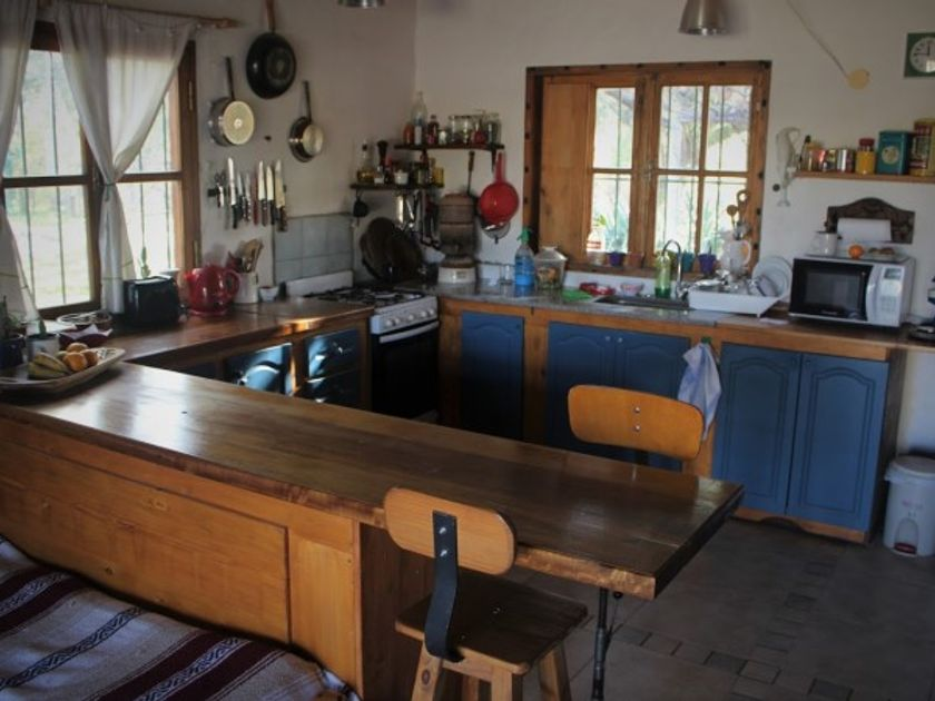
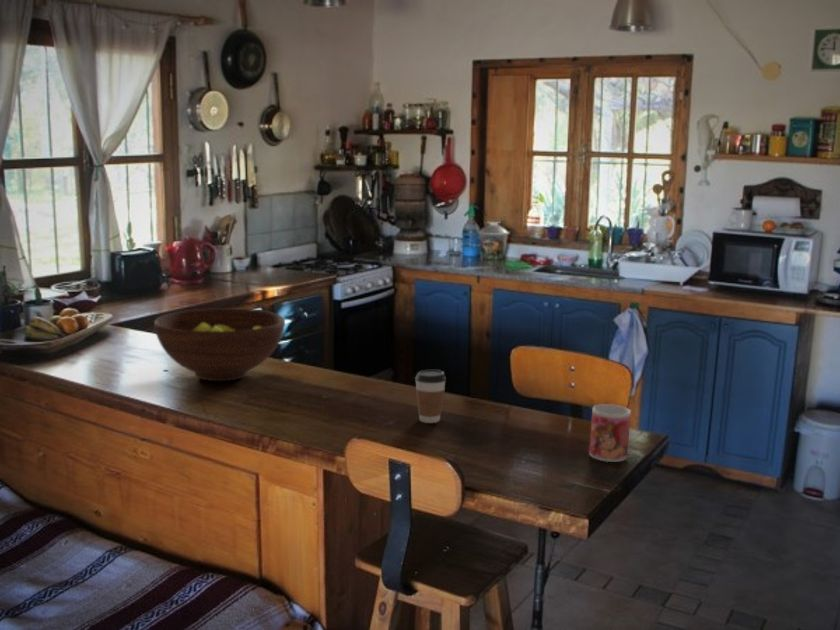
+ fruit bowl [153,307,286,382]
+ coffee cup [414,369,447,424]
+ mug [588,403,632,463]
